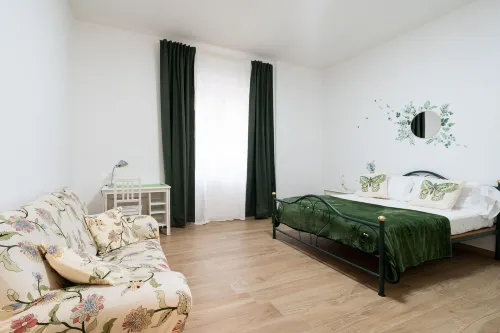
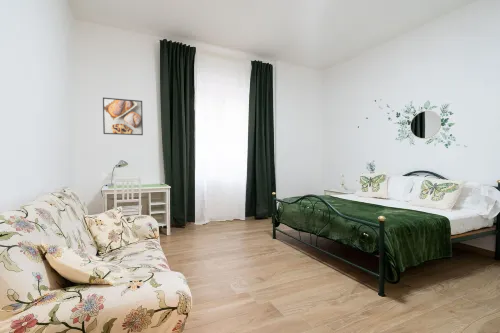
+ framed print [102,96,144,136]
